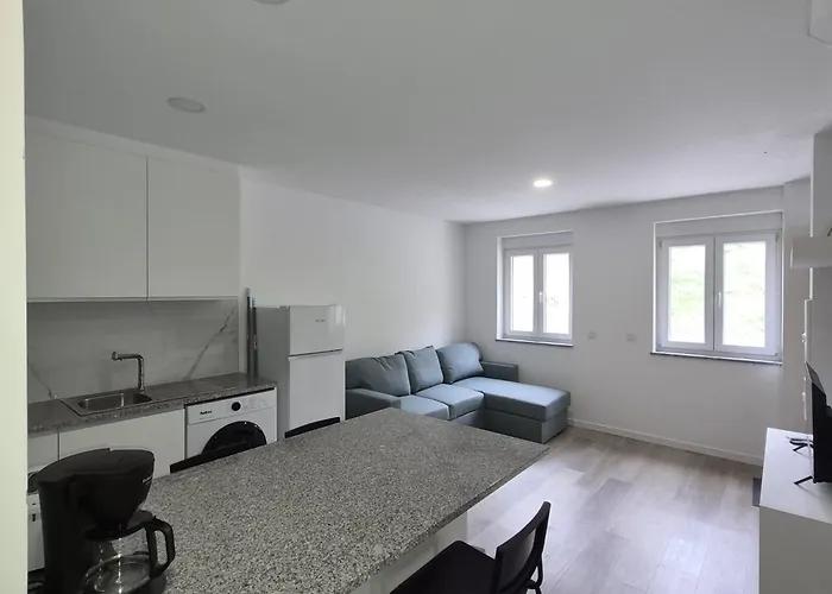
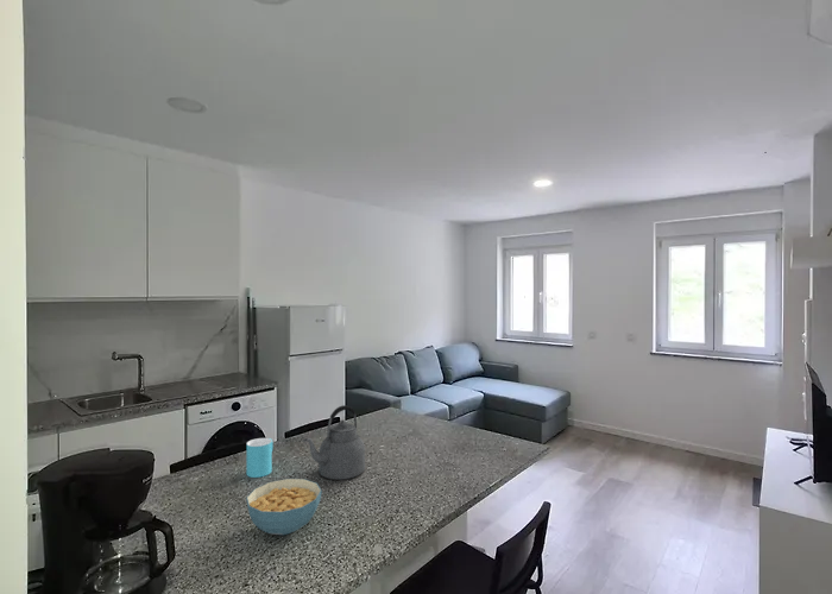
+ kettle [302,404,366,481]
+ cup [246,437,275,479]
+ cereal bowl [245,478,323,536]
